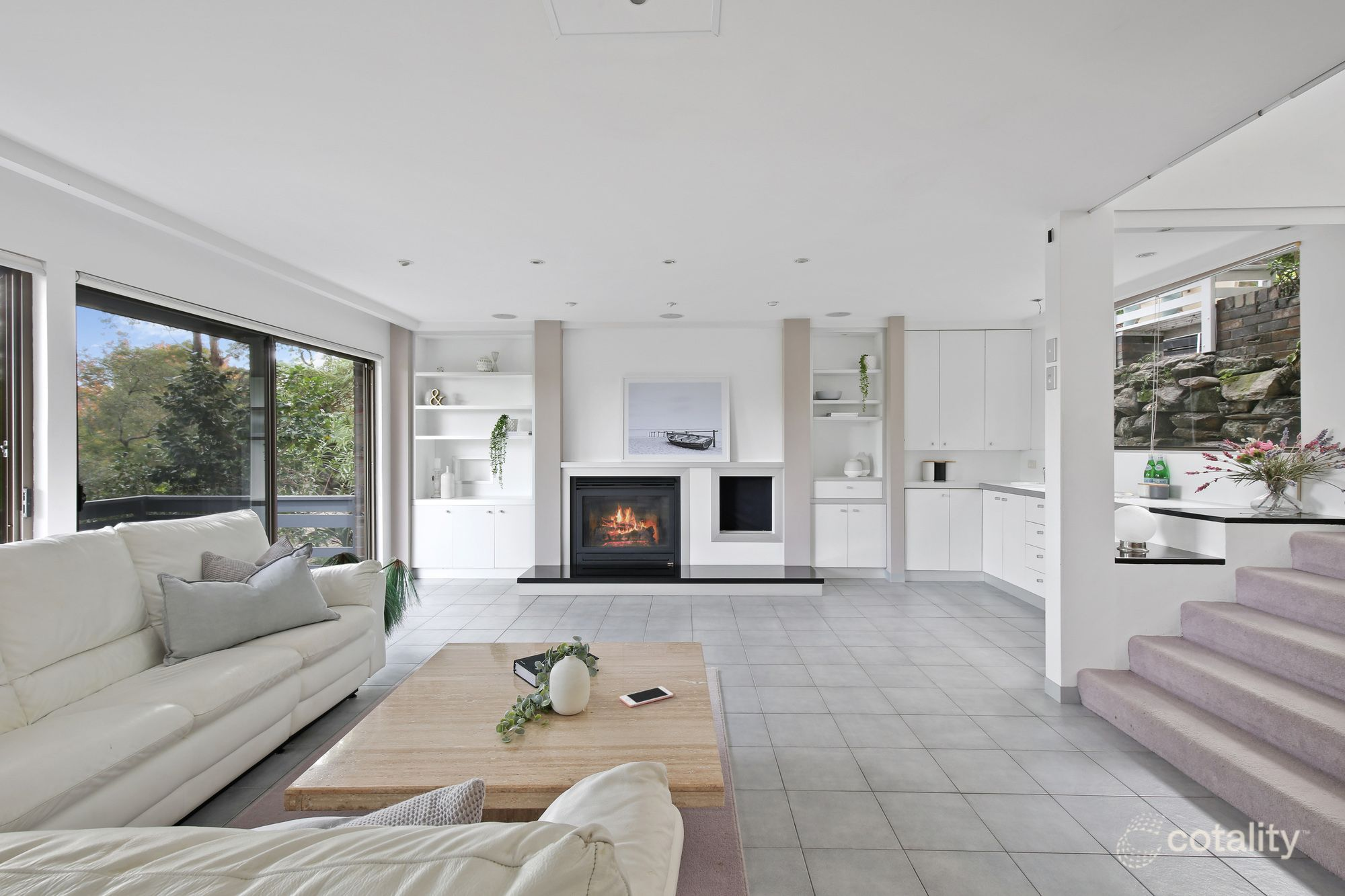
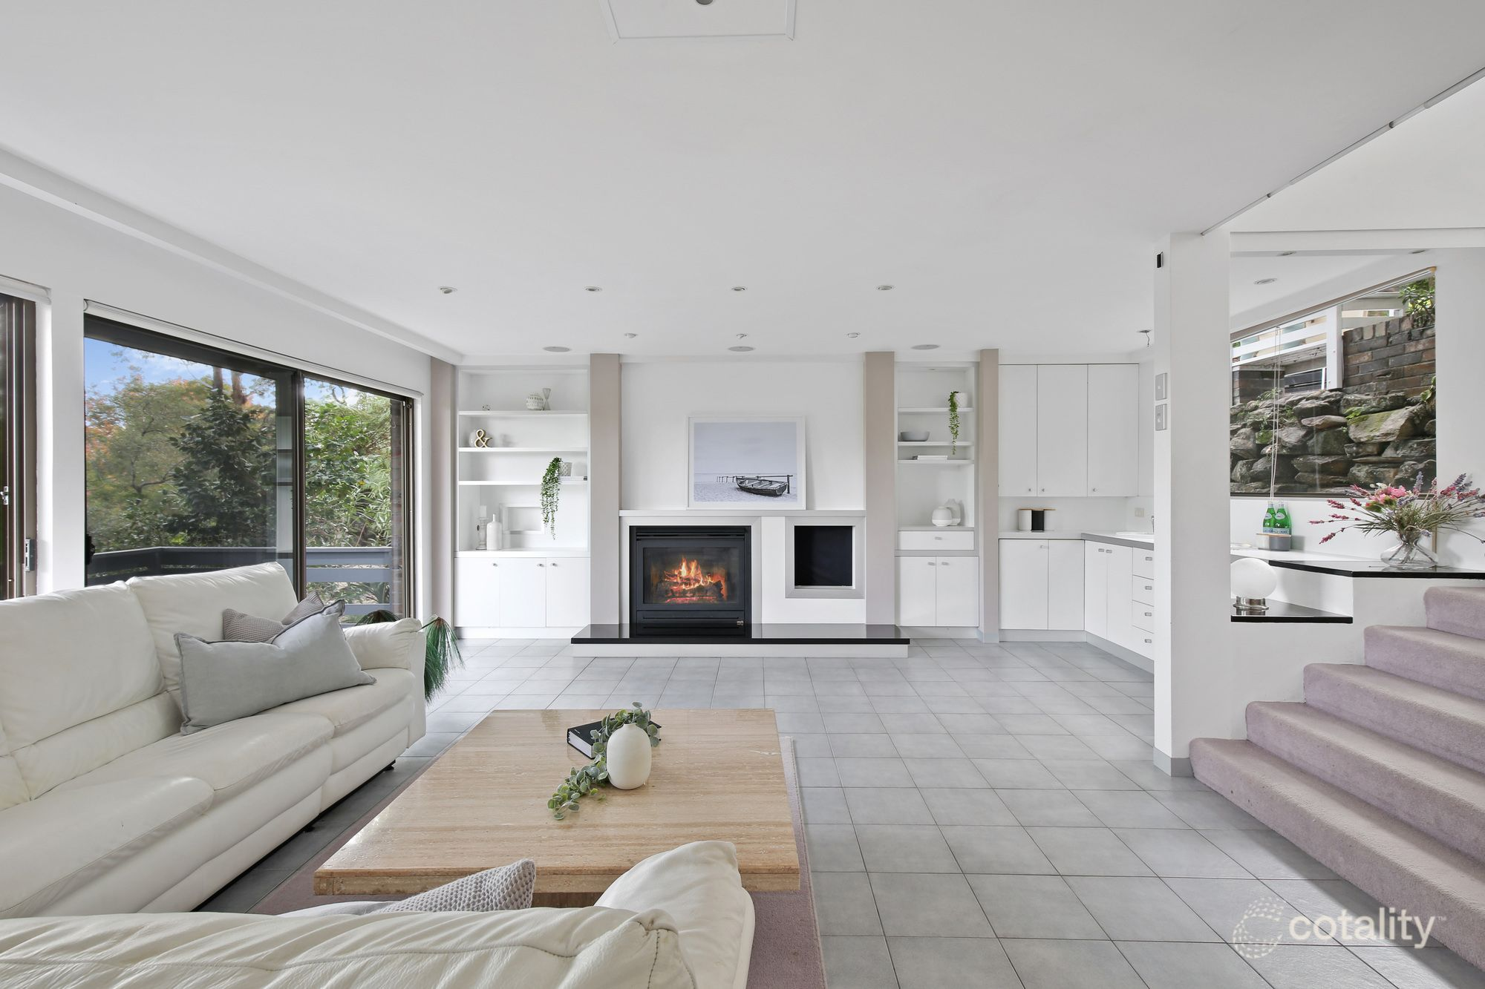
- cell phone [619,686,674,708]
